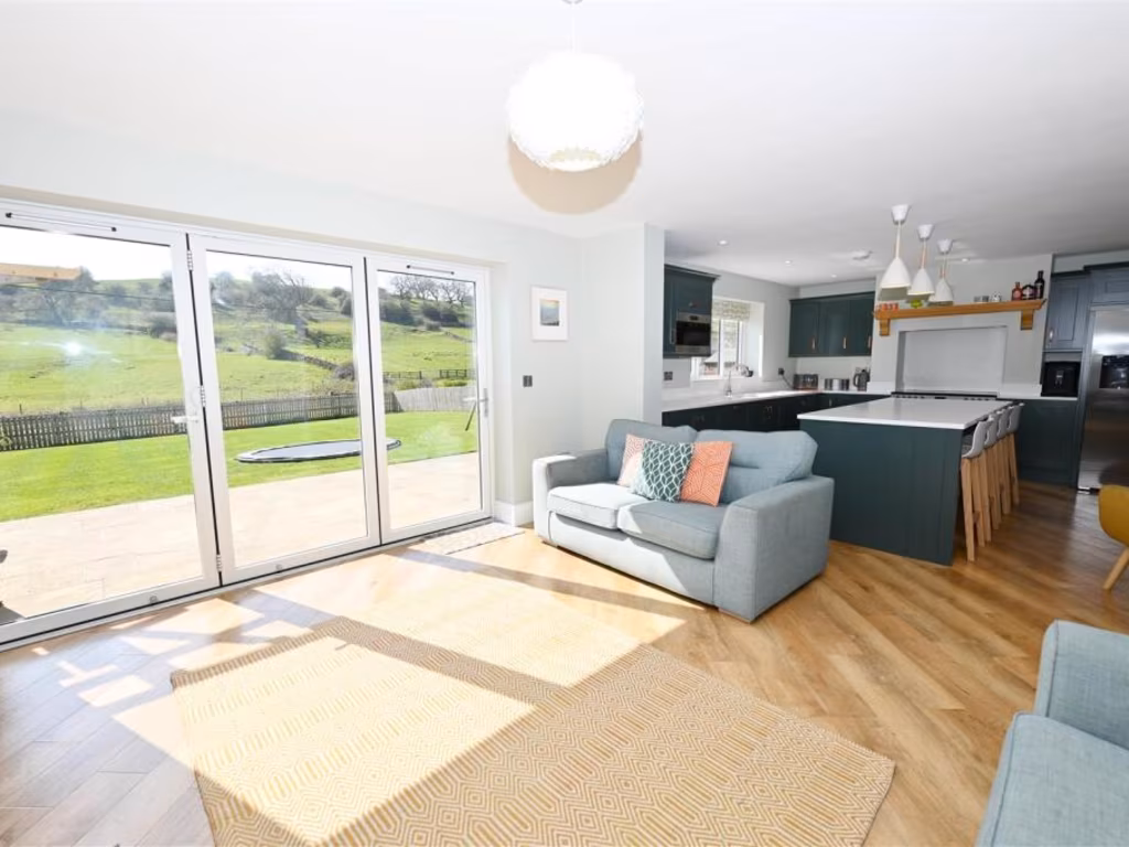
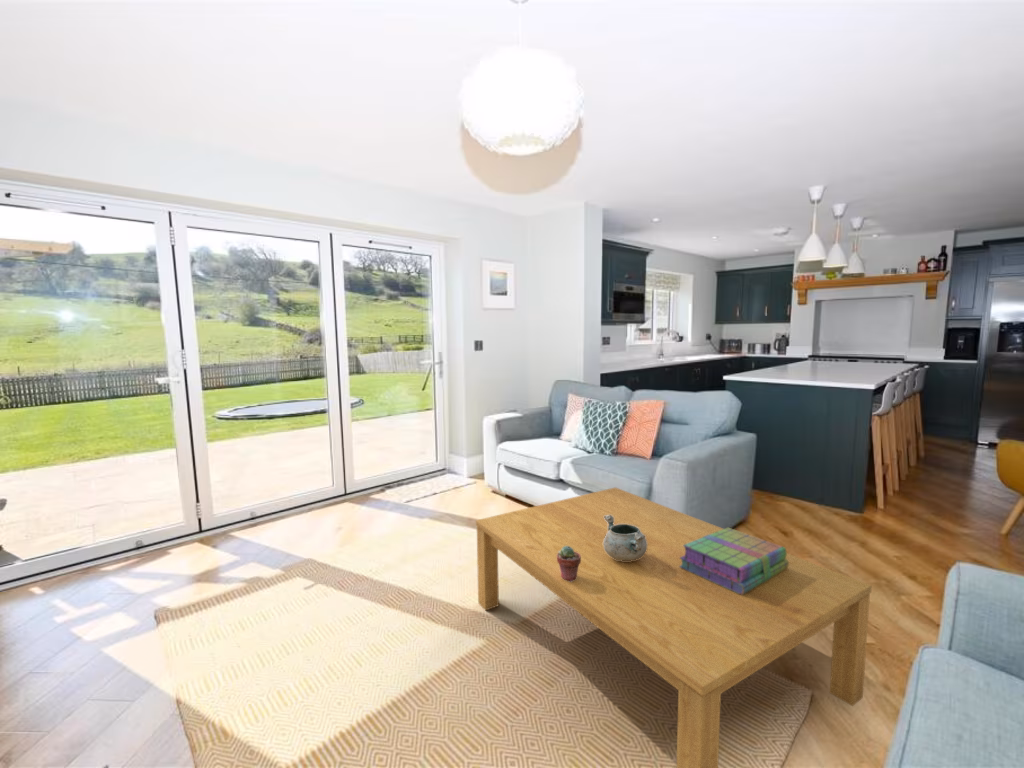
+ coffee table [475,486,873,768]
+ potted succulent [557,546,581,582]
+ stack of books [679,527,789,595]
+ decorative bowl [603,515,647,561]
